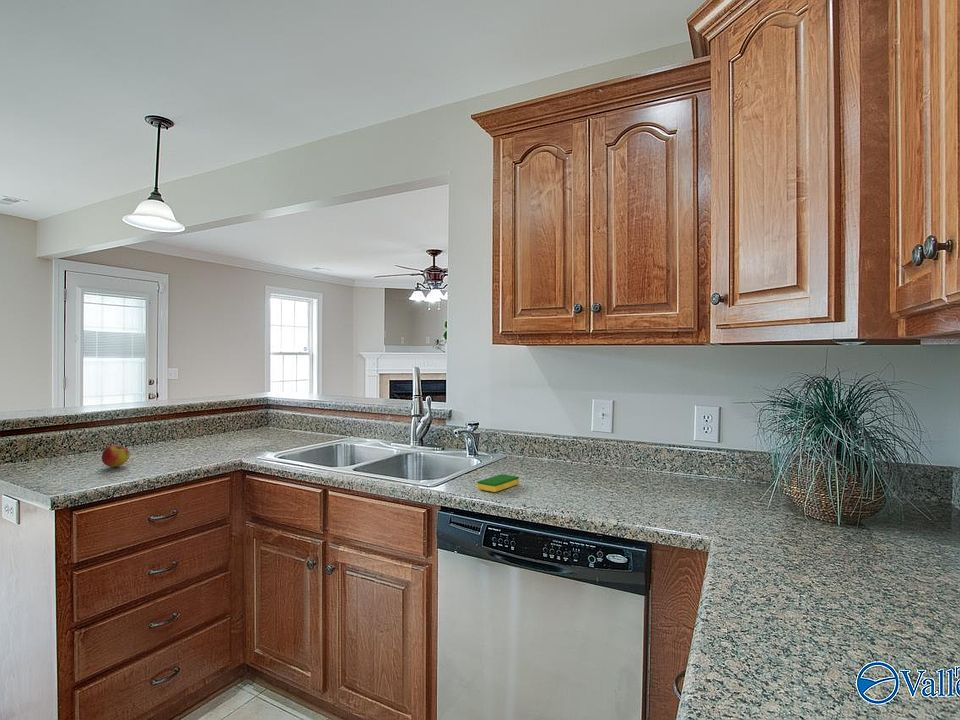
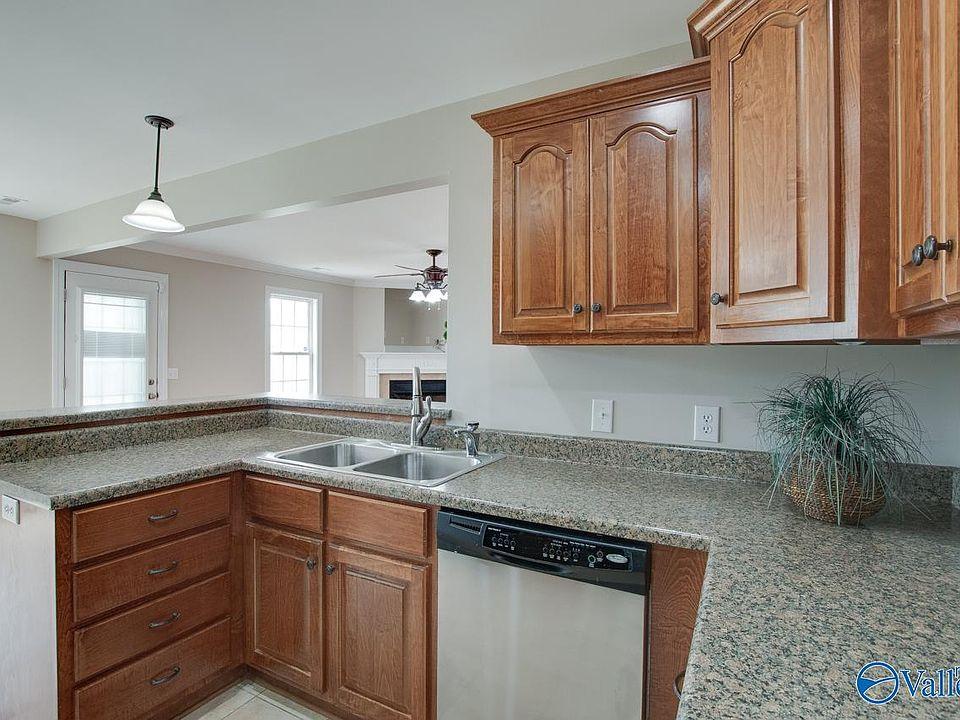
- apple [101,444,131,468]
- dish sponge [476,473,520,493]
